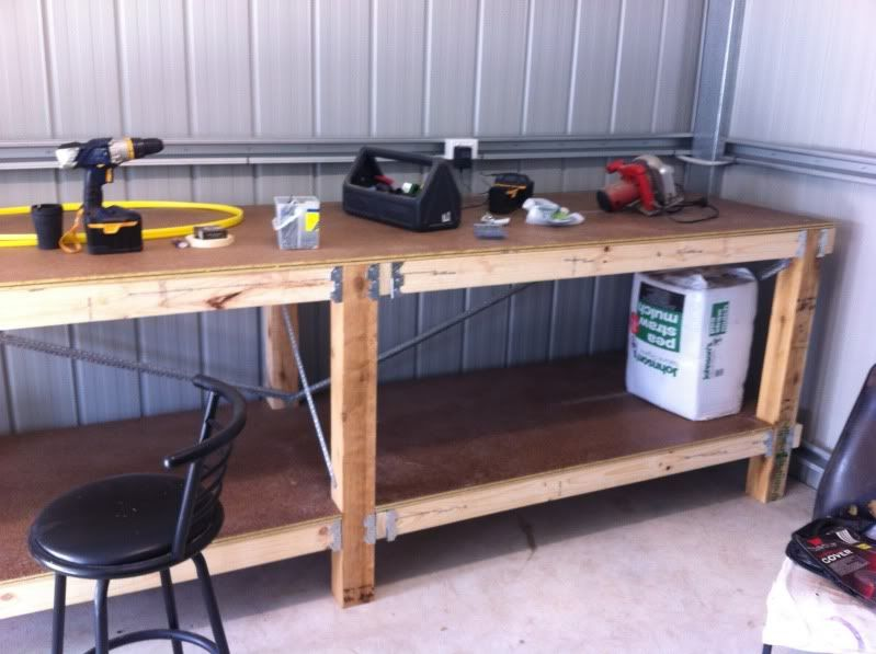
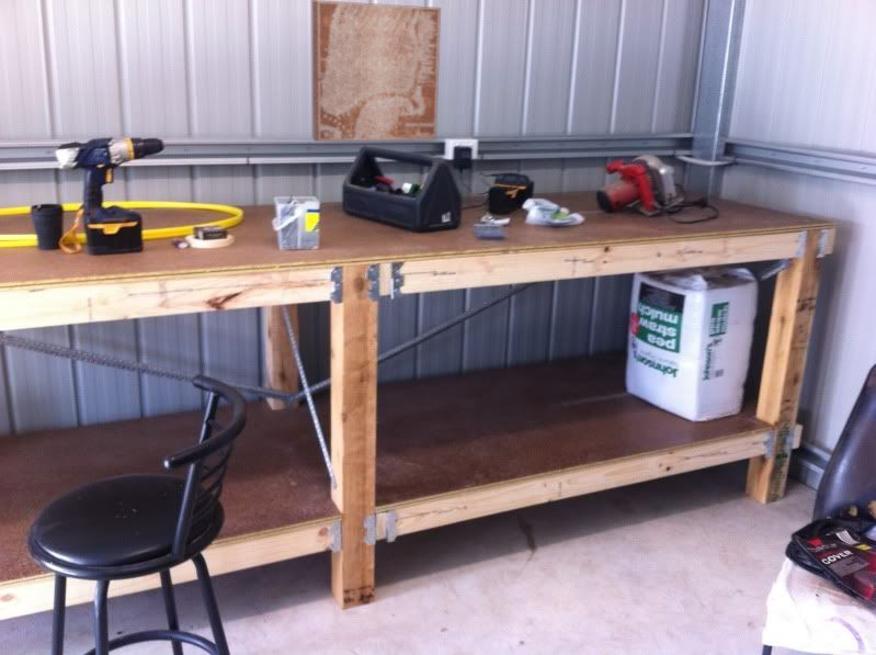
+ wall art [311,0,442,143]
